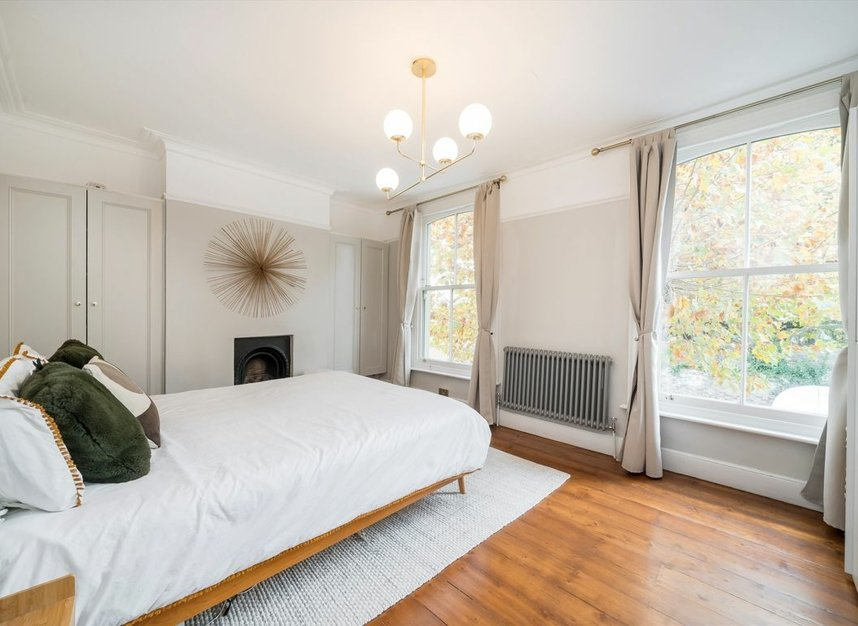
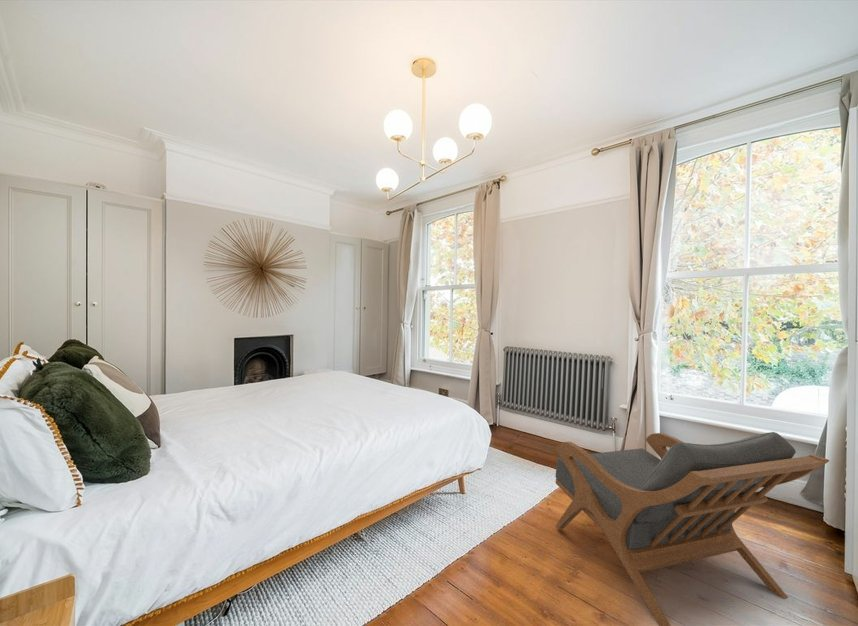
+ armchair [554,431,830,626]
